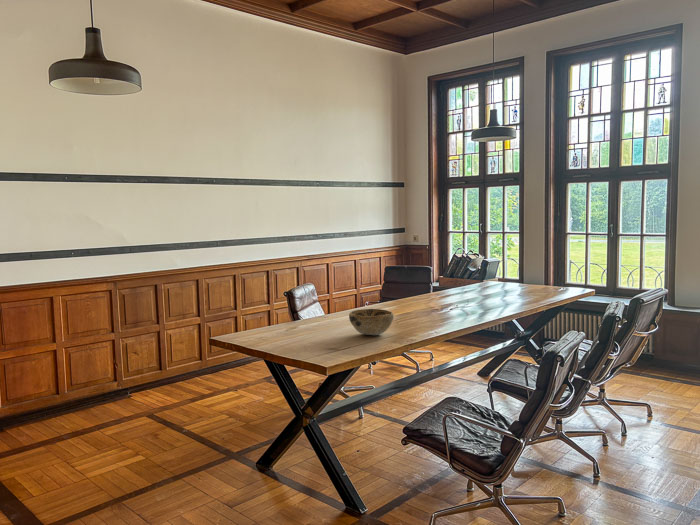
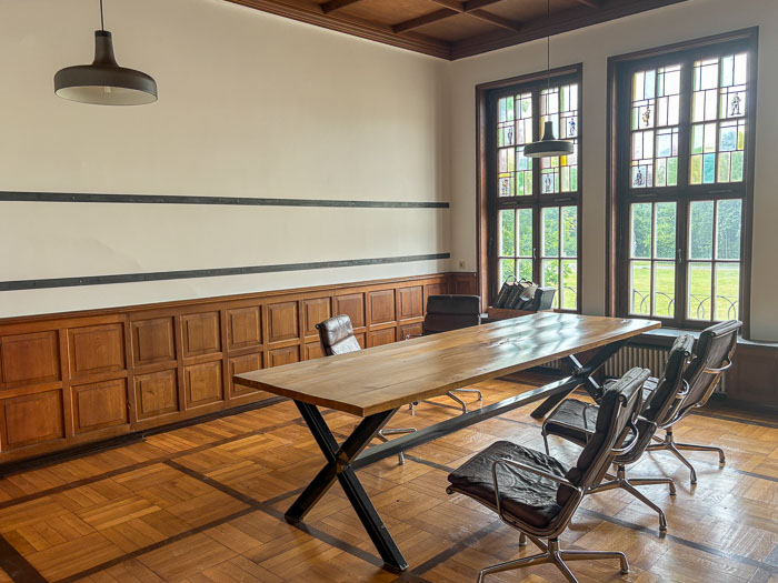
- decorative bowl [348,308,395,336]
